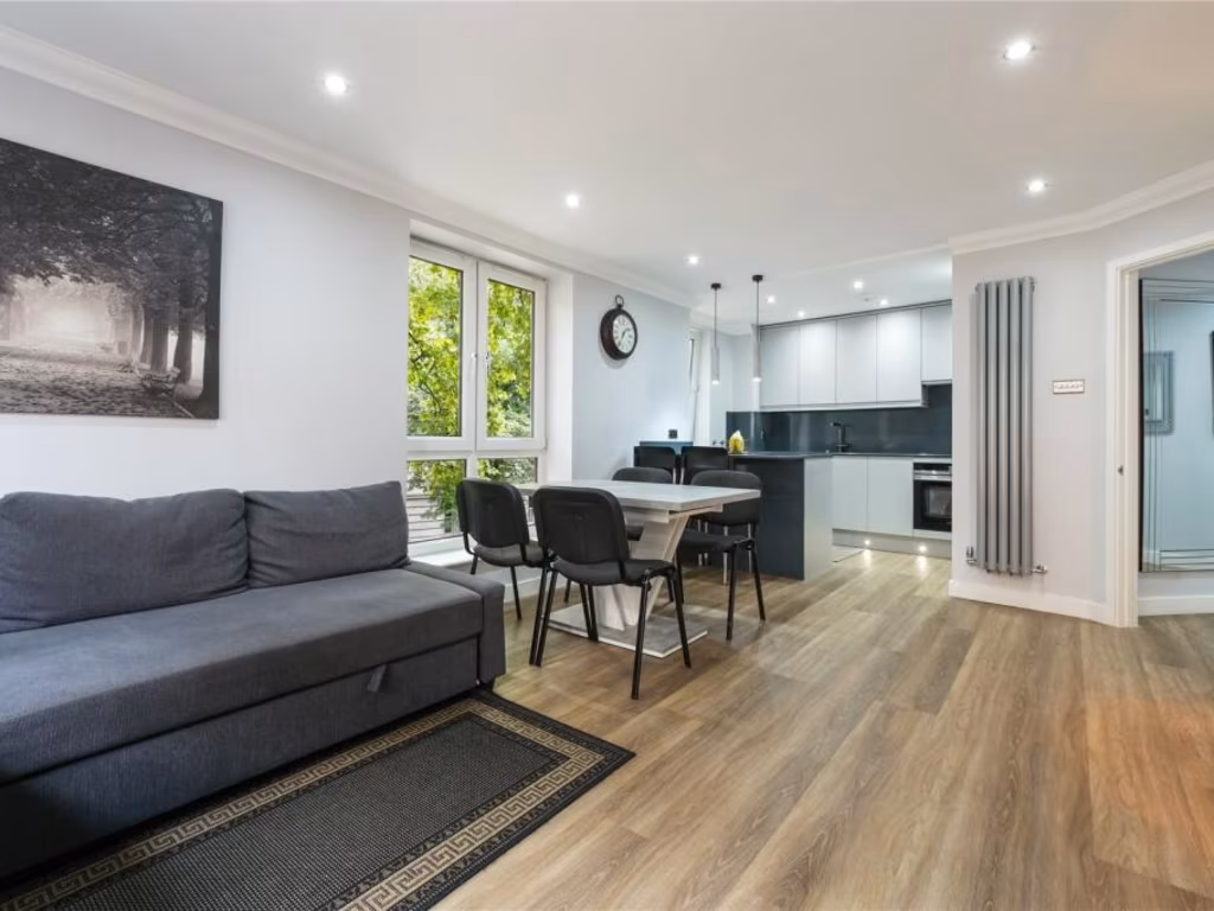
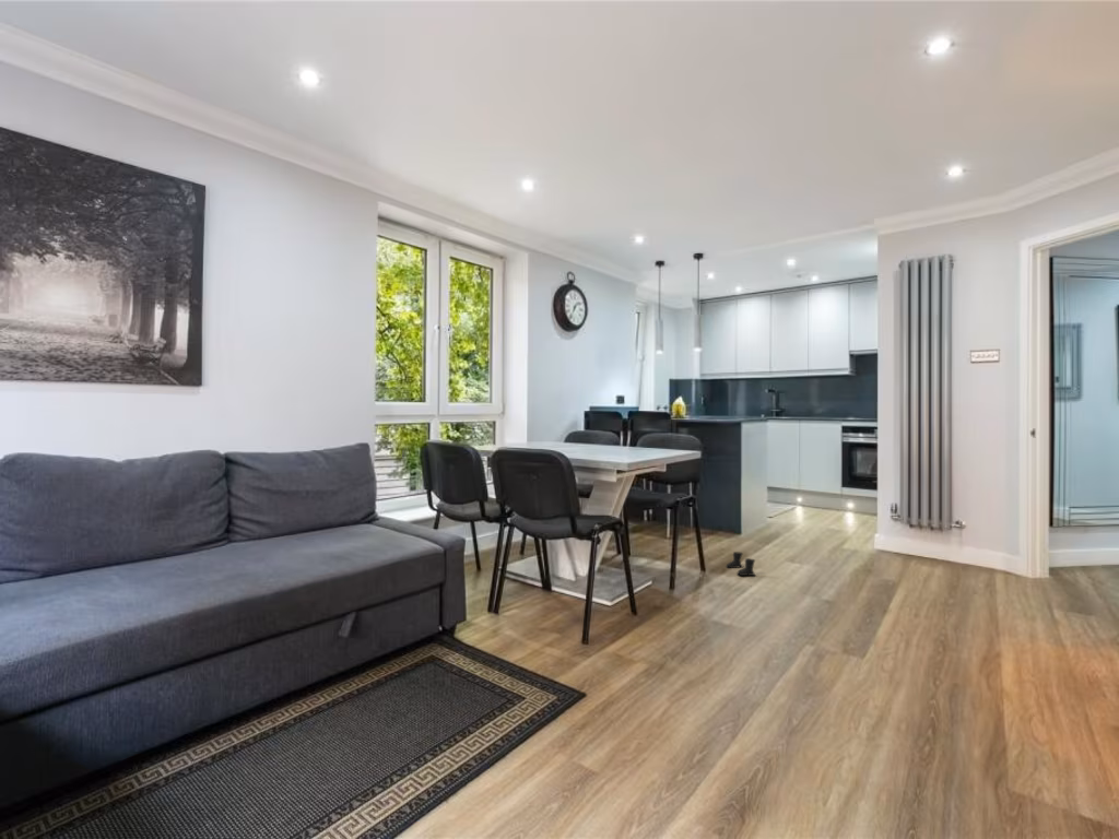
+ boots [725,551,756,577]
